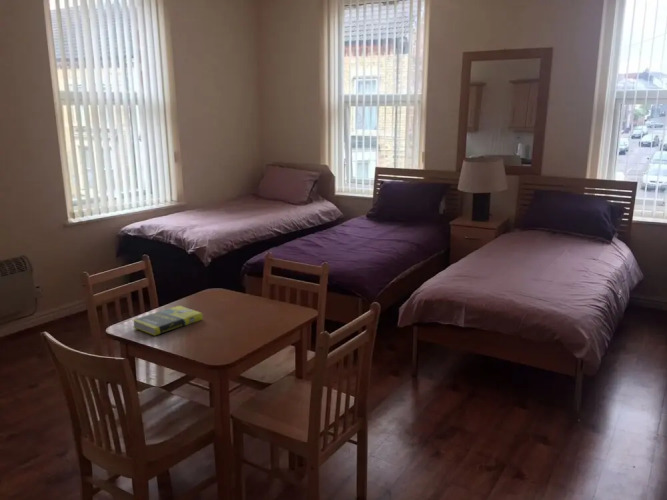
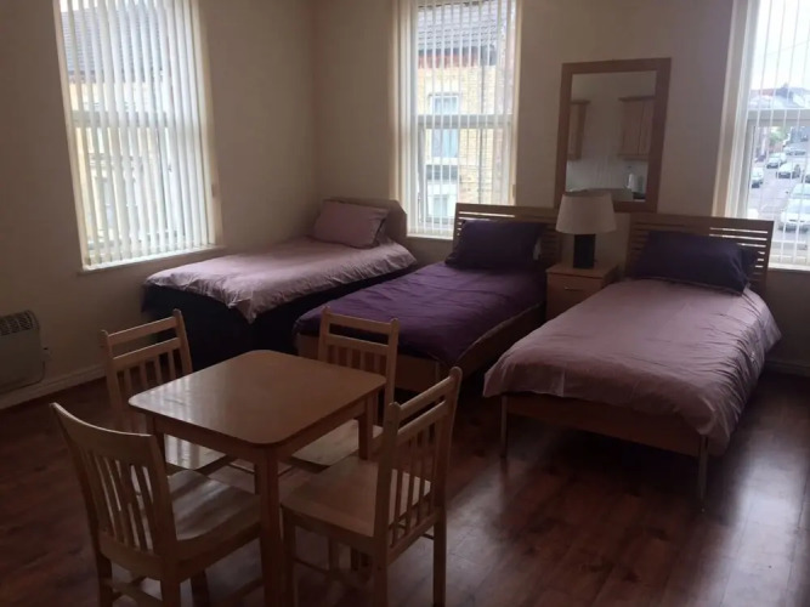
- book [132,305,204,337]
